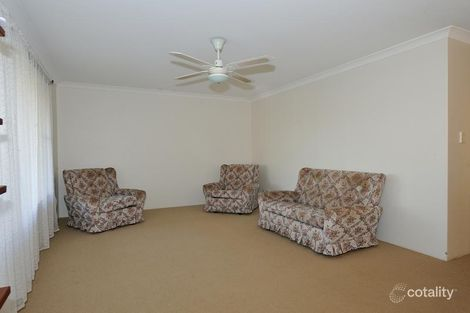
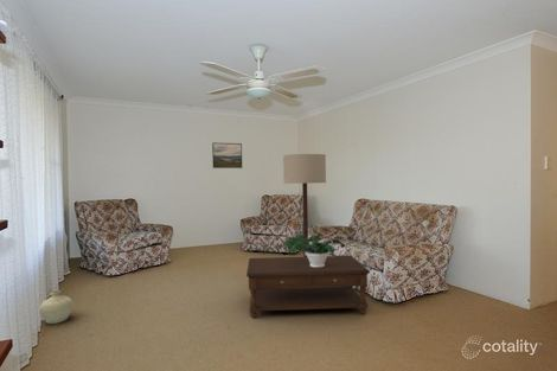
+ floor lamp [282,153,327,257]
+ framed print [211,141,243,169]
+ ceramic jug [39,289,75,325]
+ coffee table [245,255,371,319]
+ potted plant [281,234,346,268]
